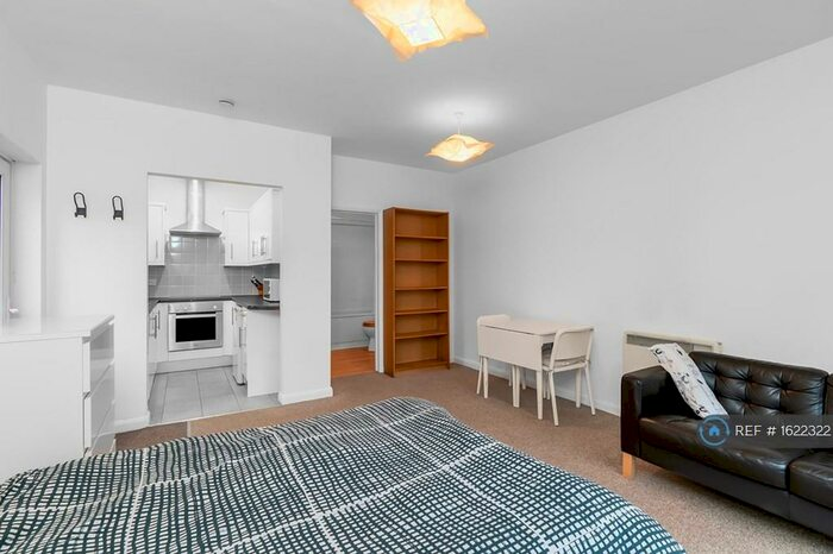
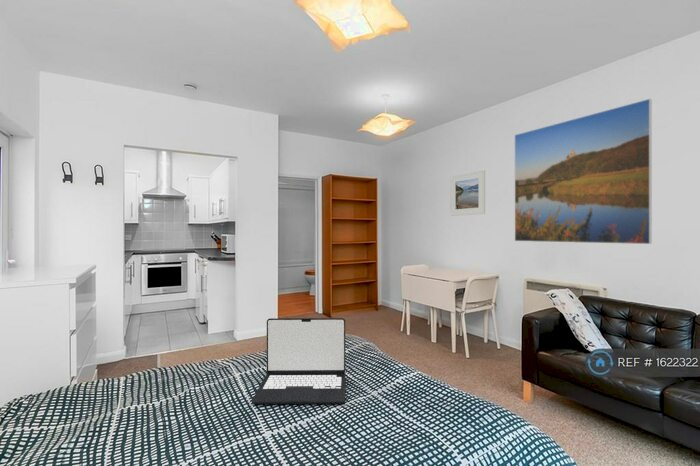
+ laptop [251,317,346,405]
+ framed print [514,98,653,245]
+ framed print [449,169,486,217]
